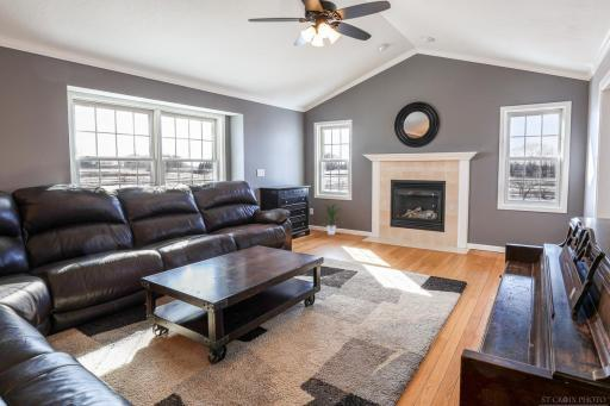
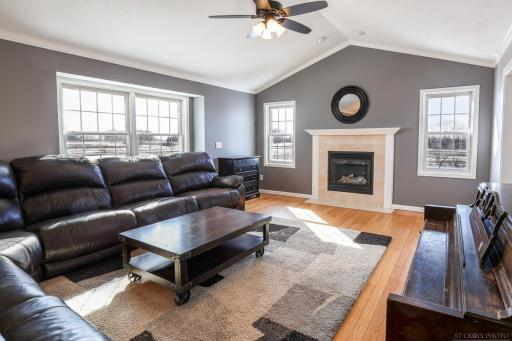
- indoor plant [320,201,344,236]
